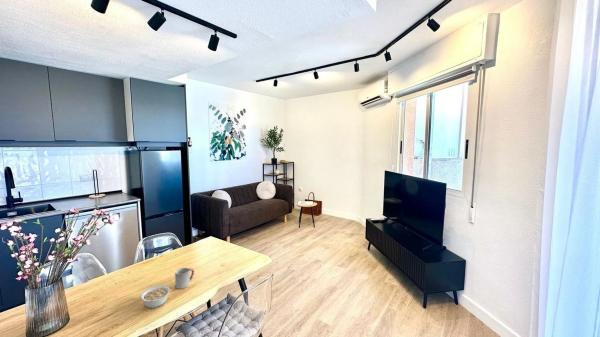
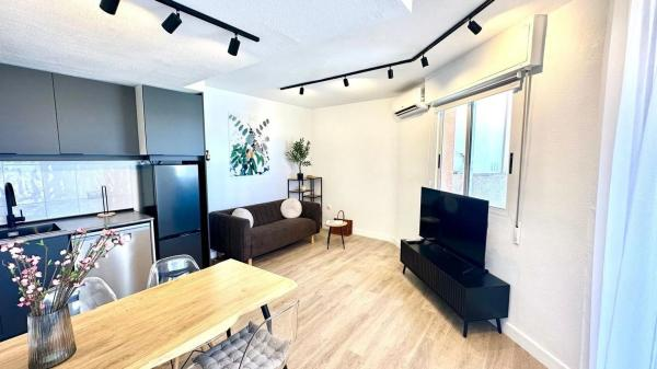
- legume [139,285,171,309]
- cup [174,267,195,290]
